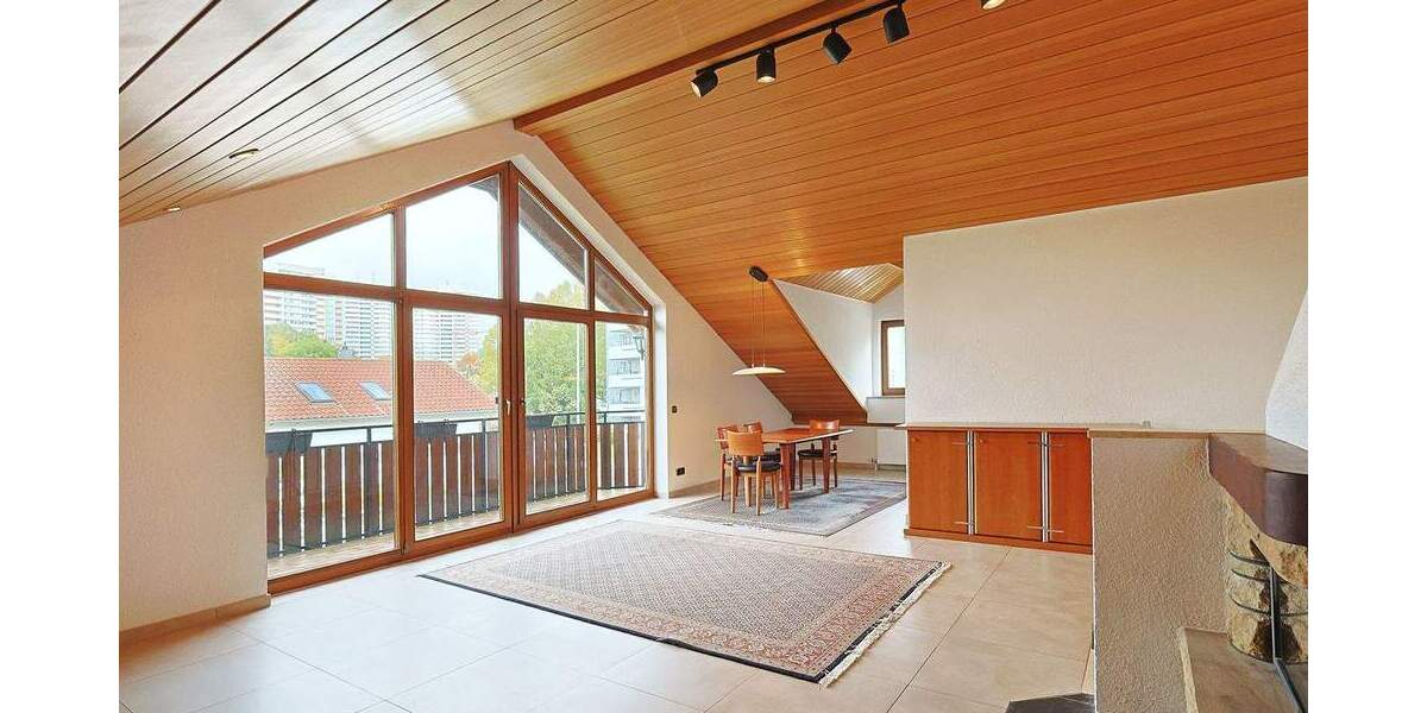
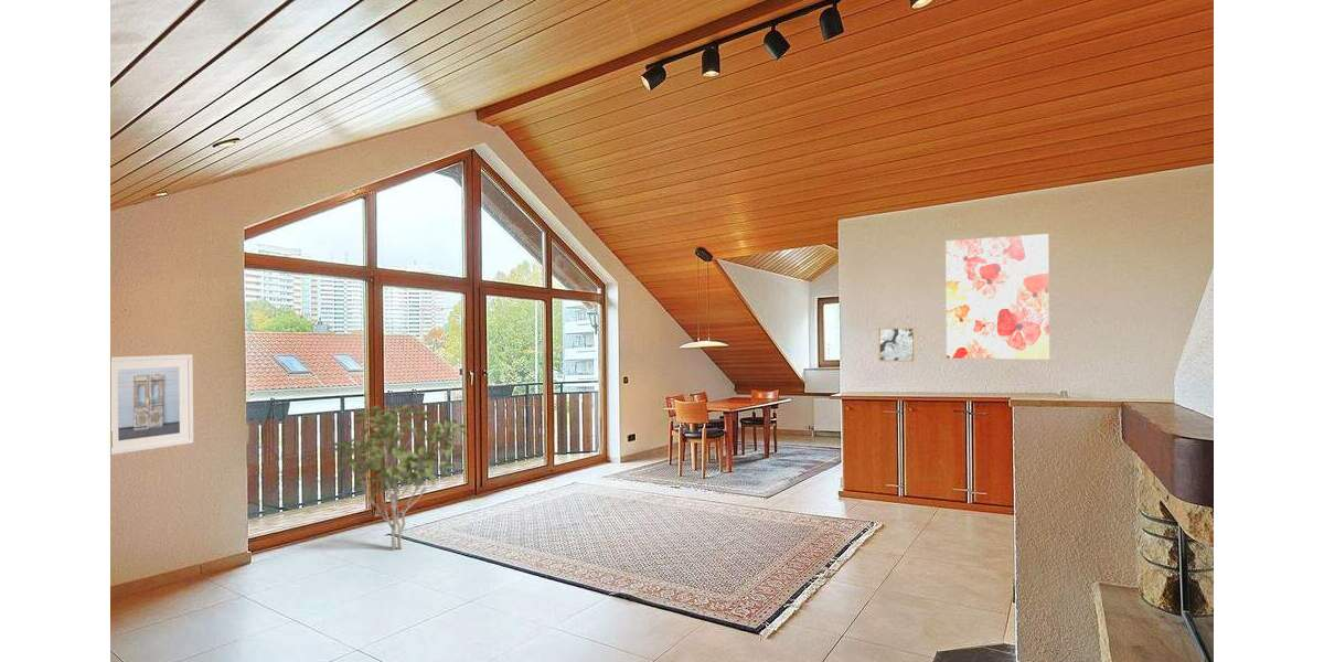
+ wall art [944,233,1050,361]
+ wall art [877,327,916,363]
+ shrub [330,404,468,551]
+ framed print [110,353,194,456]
